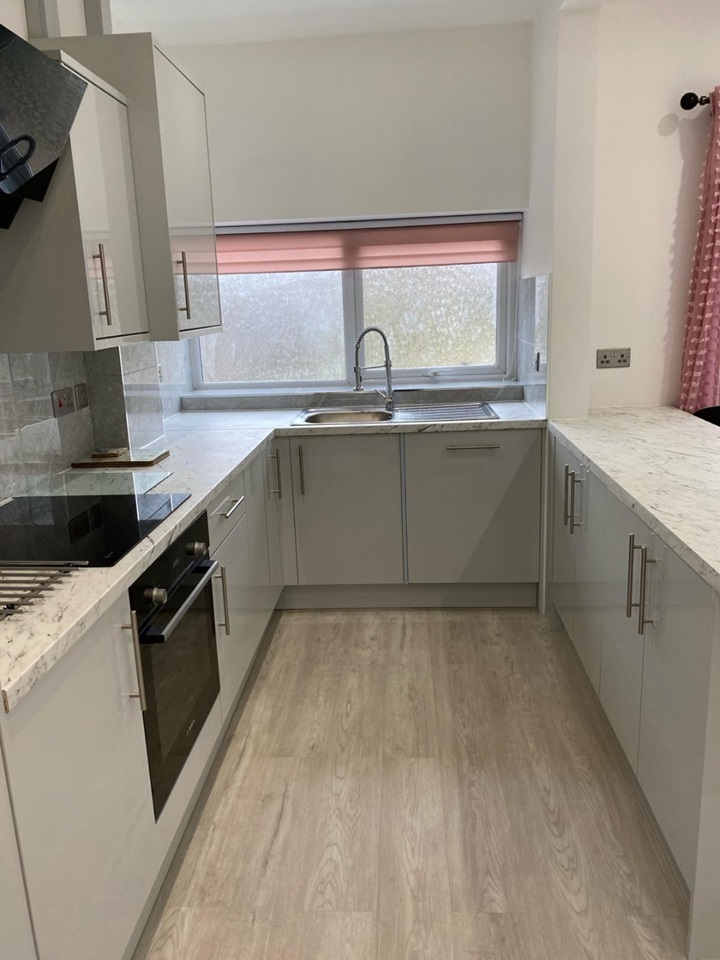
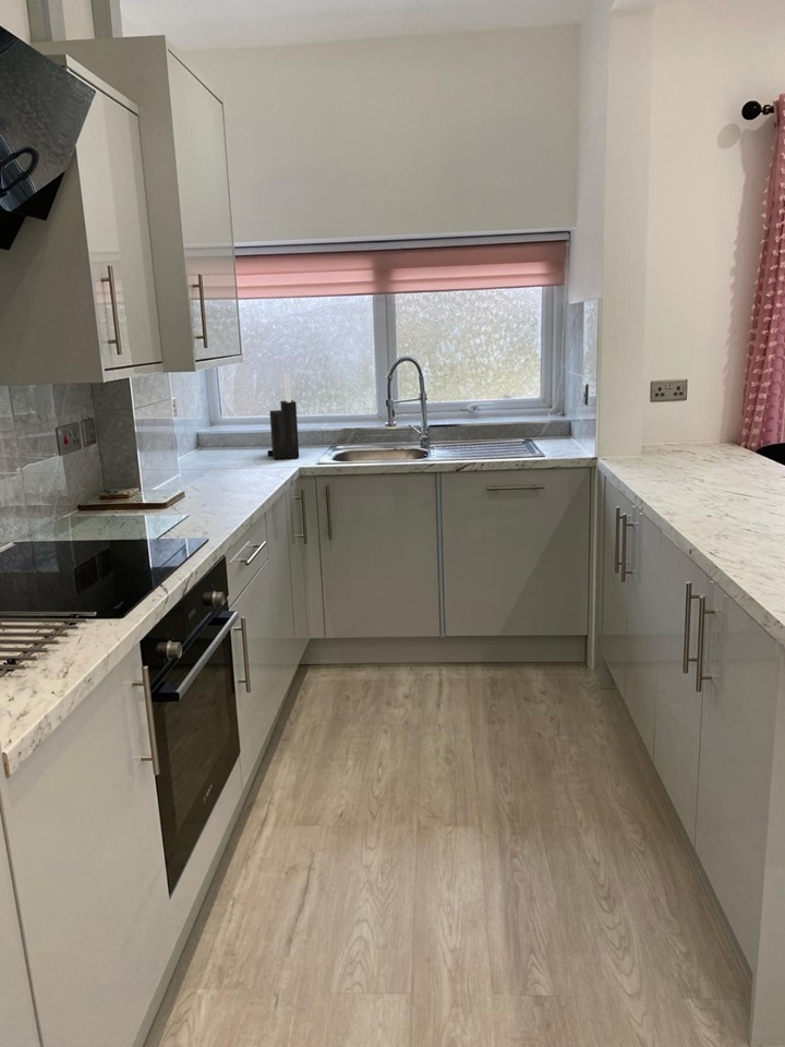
+ knife block [266,373,300,460]
